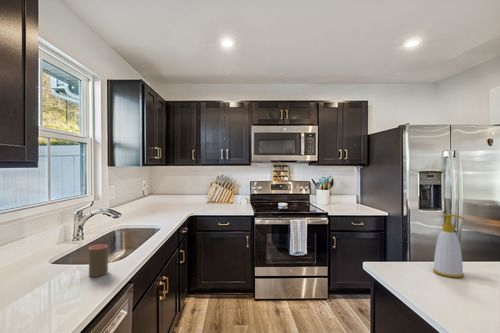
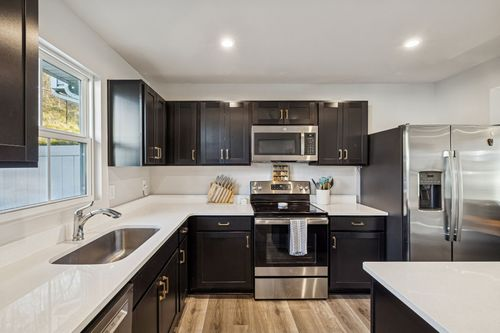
- soap bottle [432,213,466,279]
- cup [88,244,109,278]
